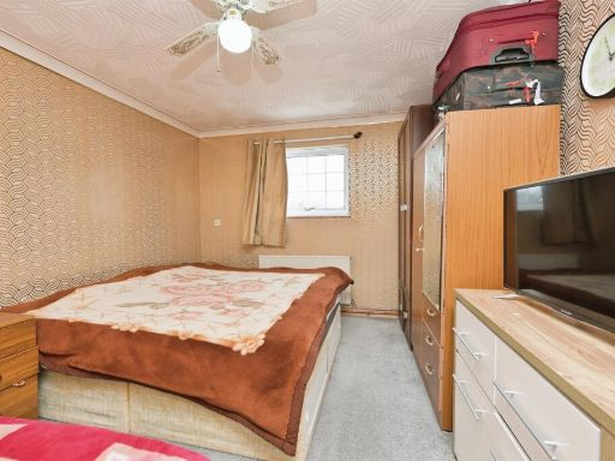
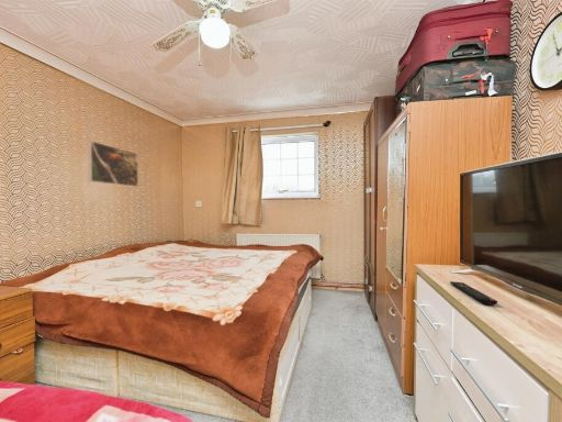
+ remote control [449,280,498,306]
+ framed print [88,140,139,188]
